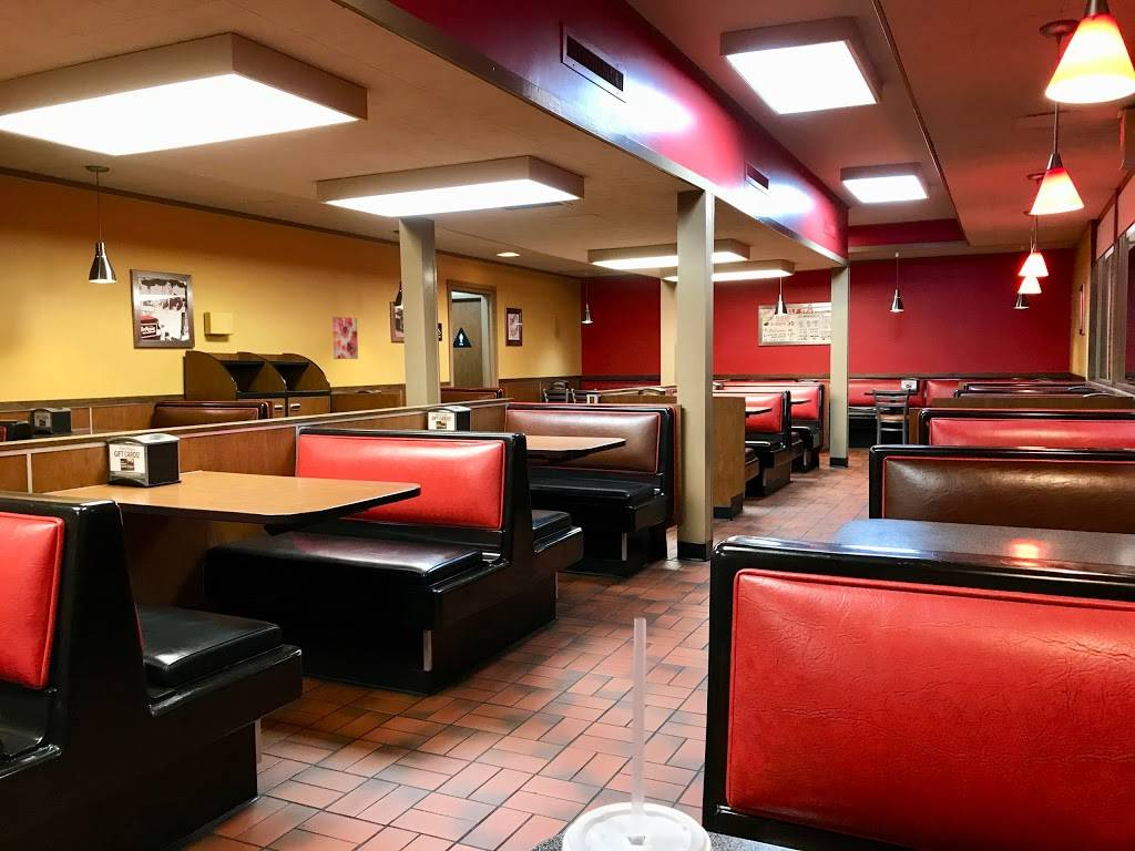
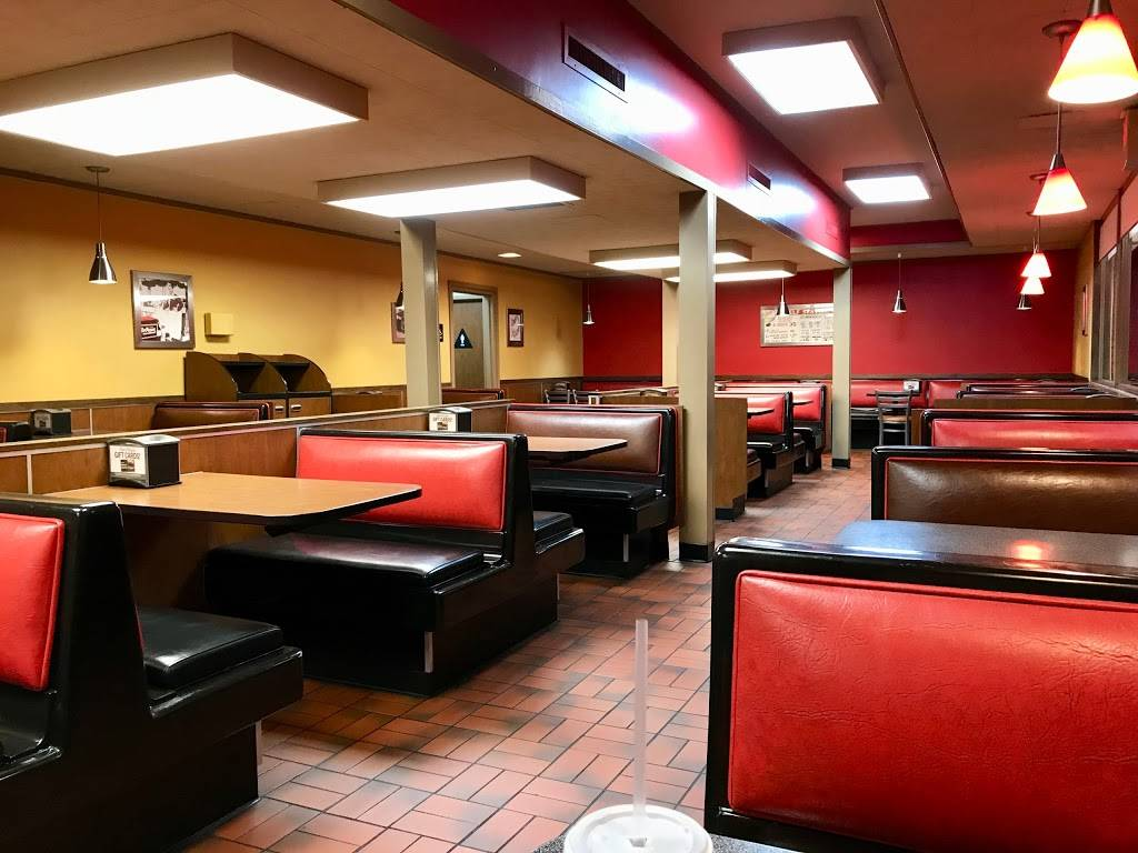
- wall art [331,316,359,360]
